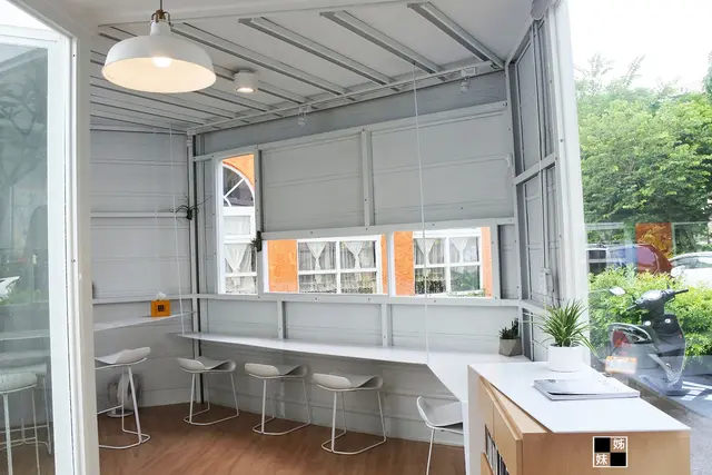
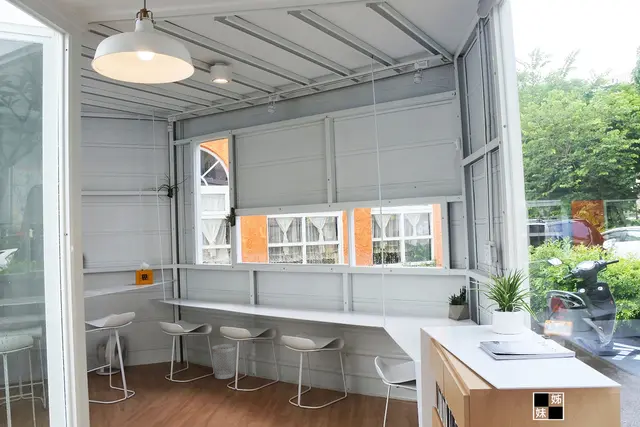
+ wastebasket [211,343,237,380]
